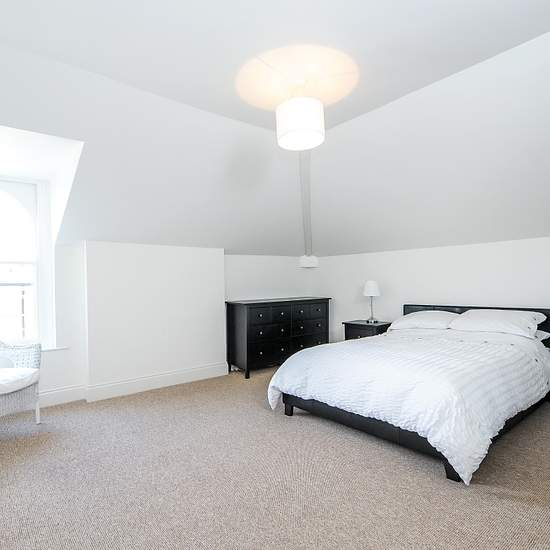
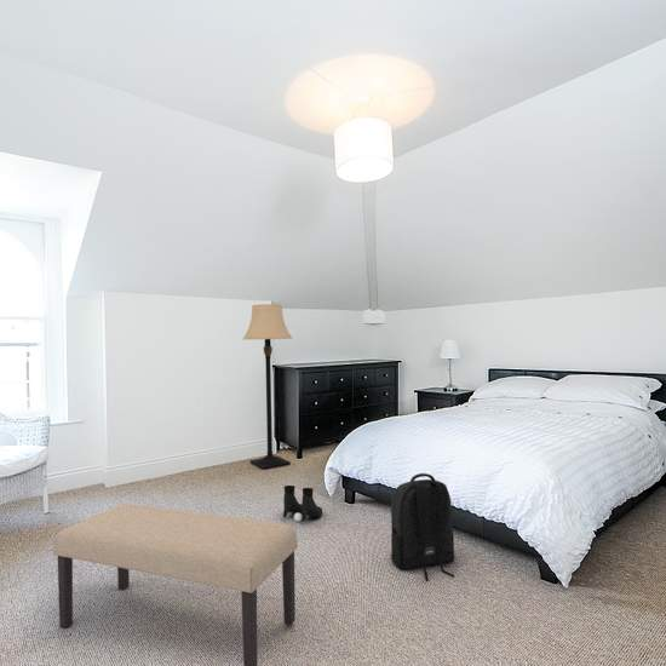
+ backpack [390,472,455,582]
+ lamp [241,303,293,471]
+ bench [52,503,298,666]
+ boots [282,484,323,523]
